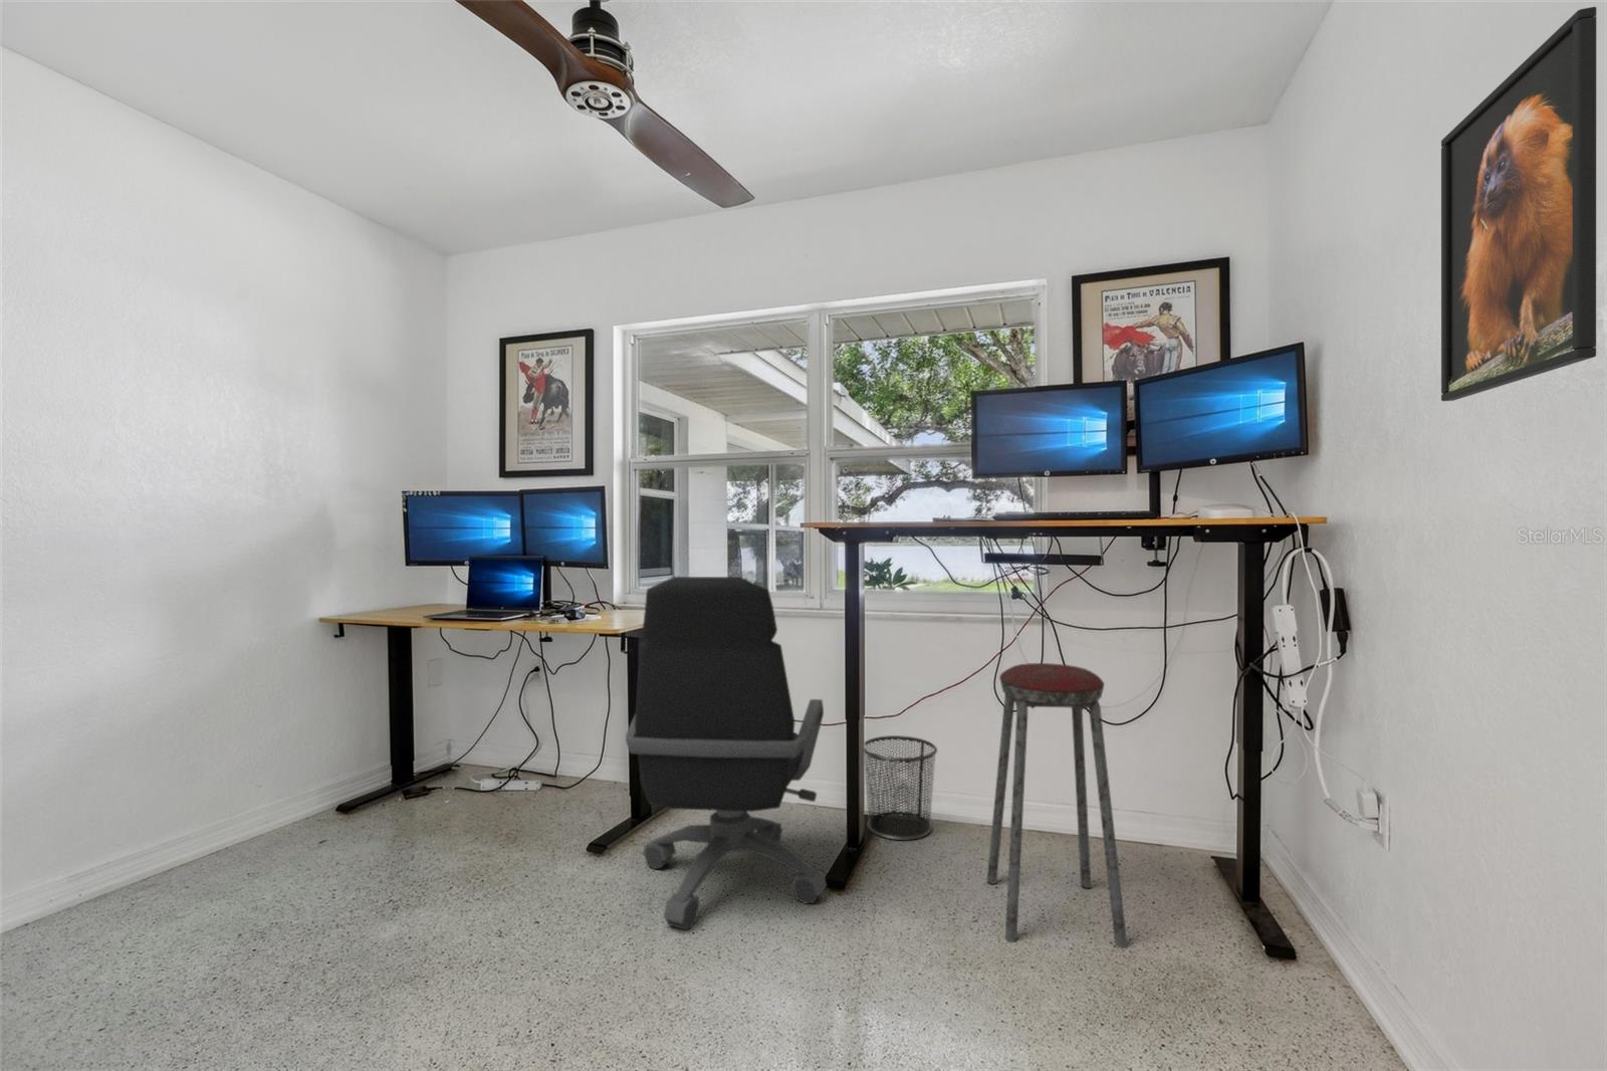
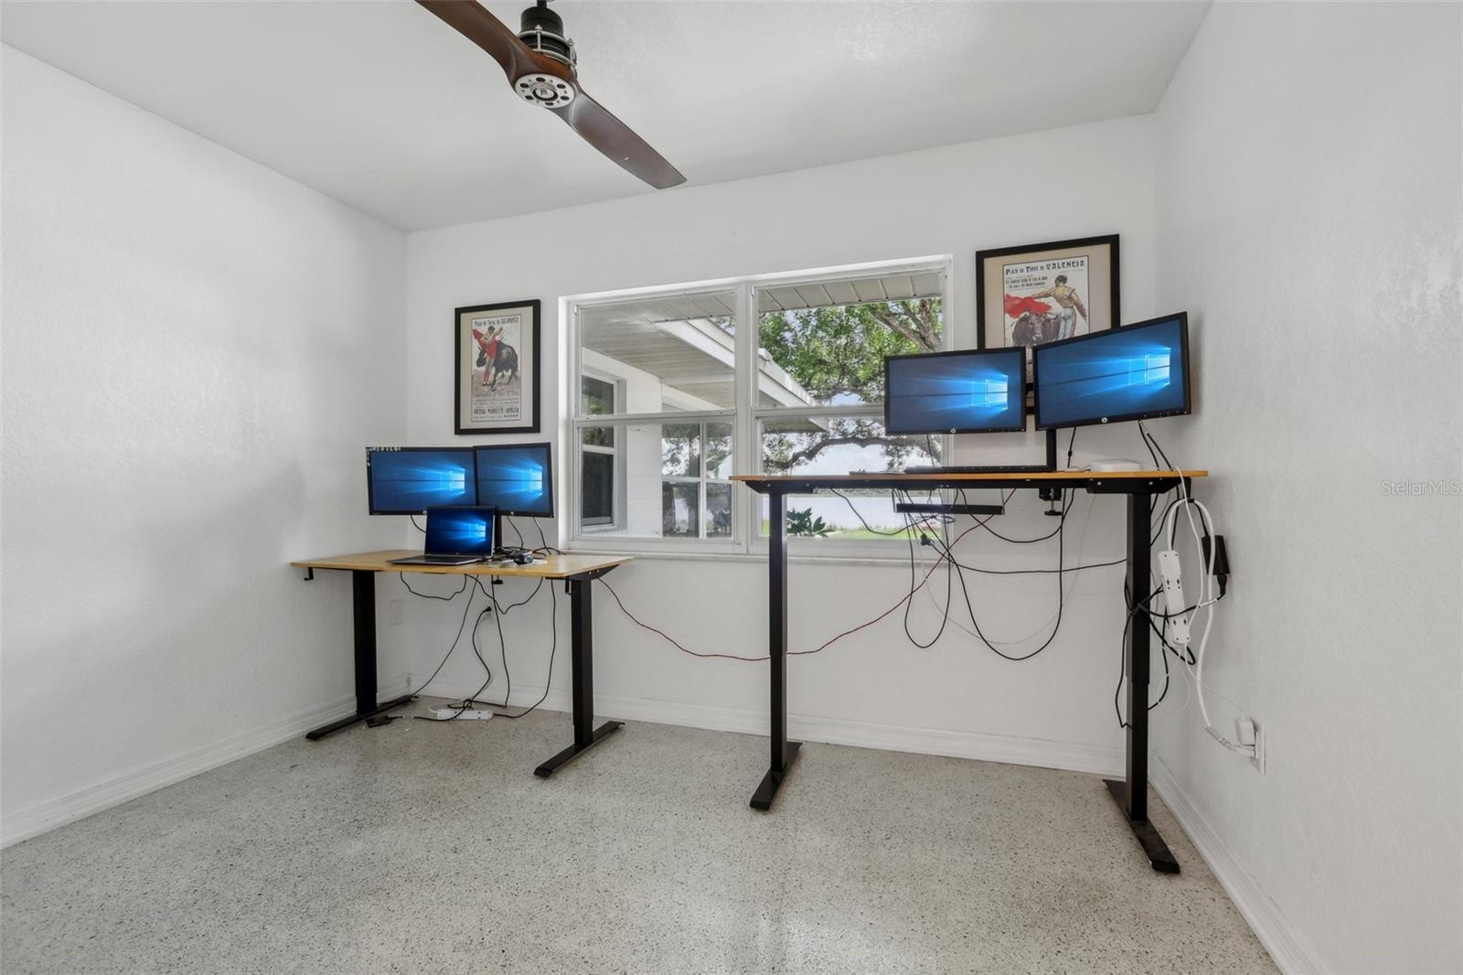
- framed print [1440,6,1597,402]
- music stool [986,662,1129,949]
- waste bin [863,734,938,842]
- office chair [625,576,828,930]
